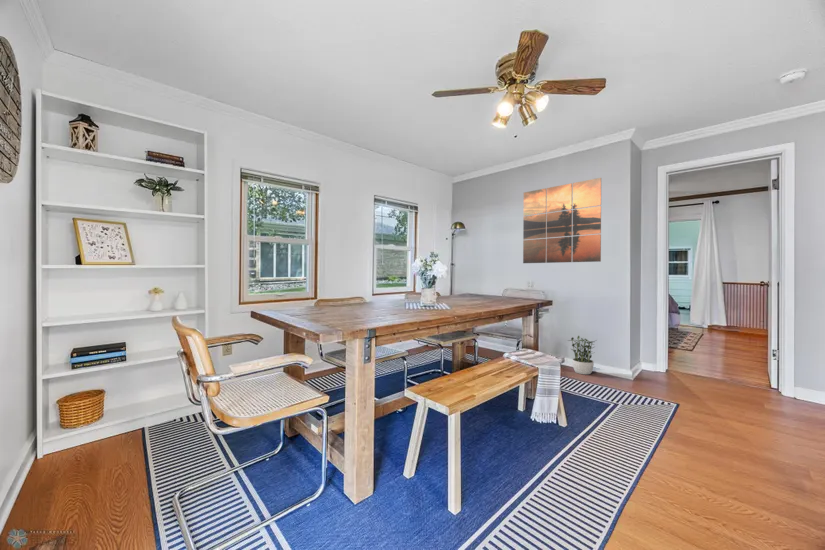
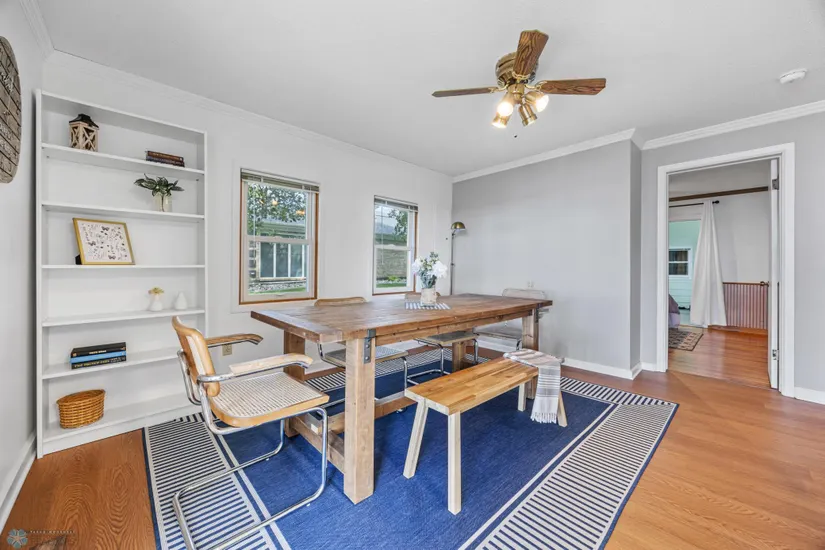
- potted plant [567,335,598,375]
- wall art [522,177,602,264]
